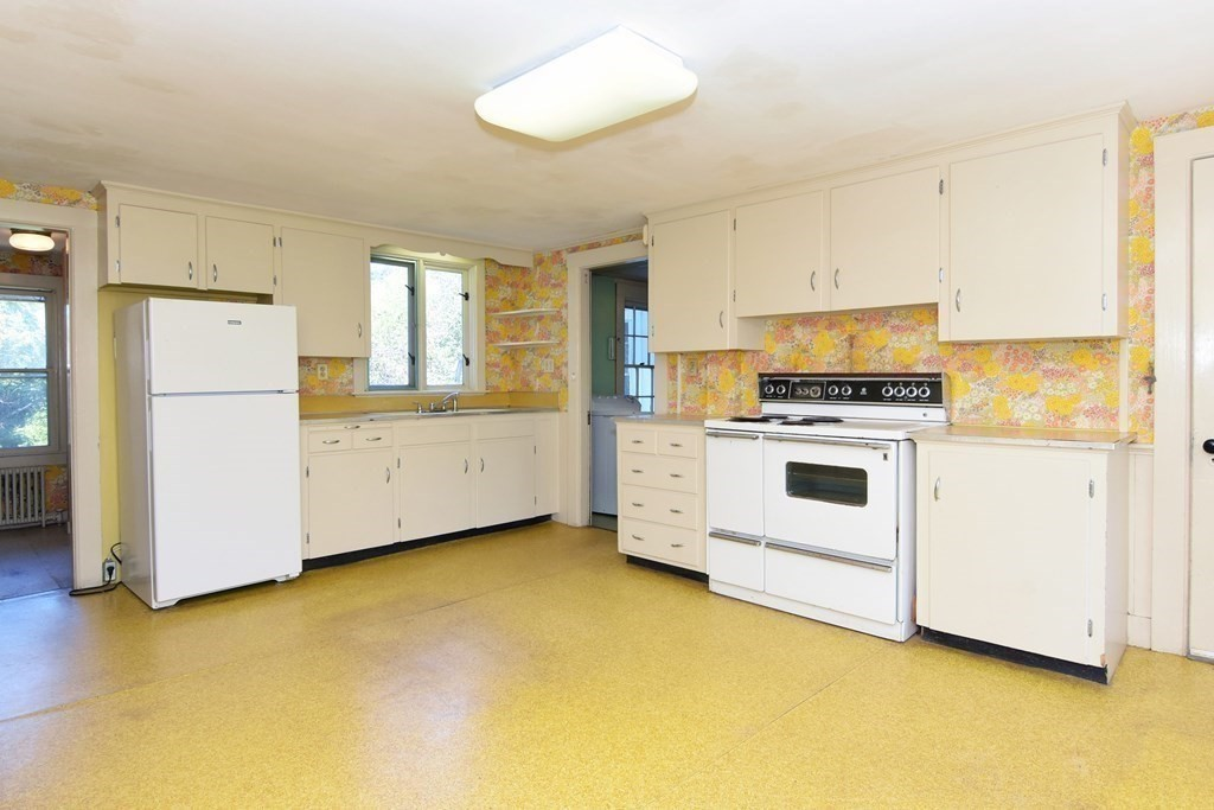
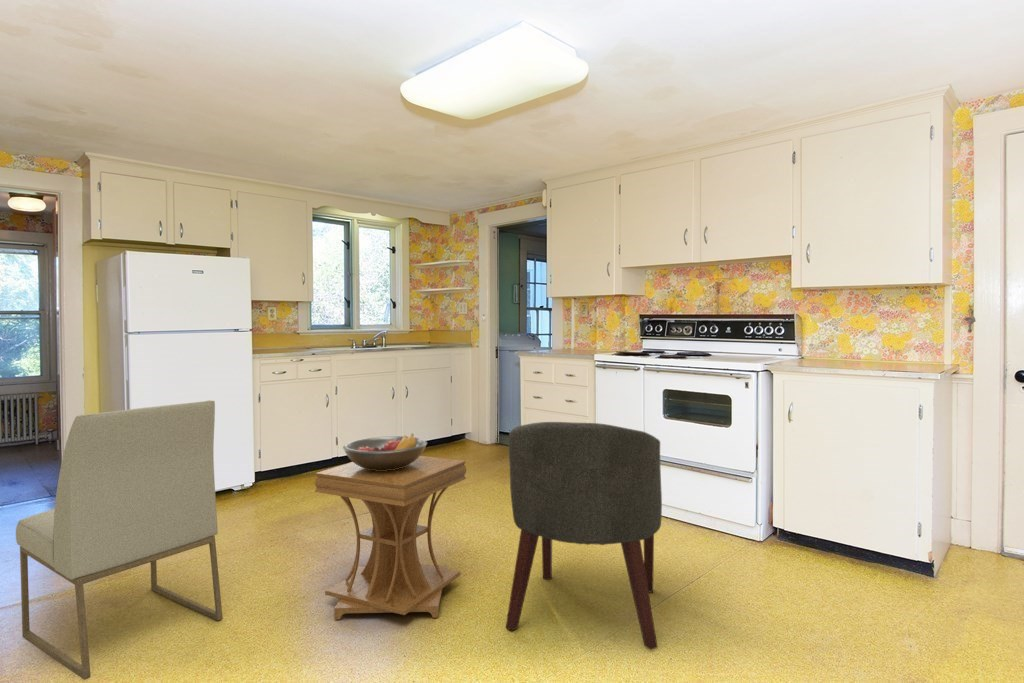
+ fruit bowl [342,433,428,471]
+ chair [15,399,223,681]
+ chair [505,421,663,650]
+ side table [314,455,467,620]
